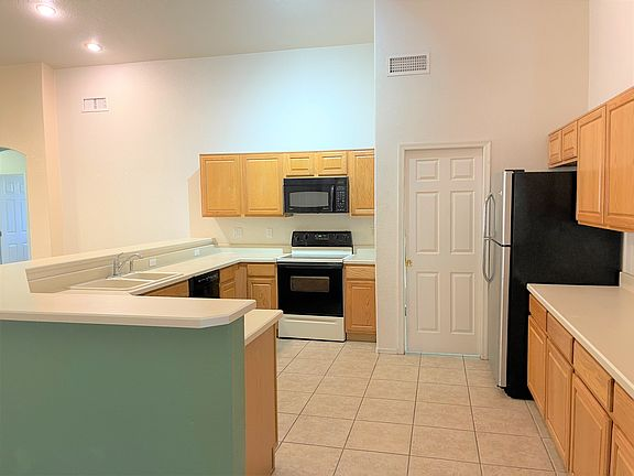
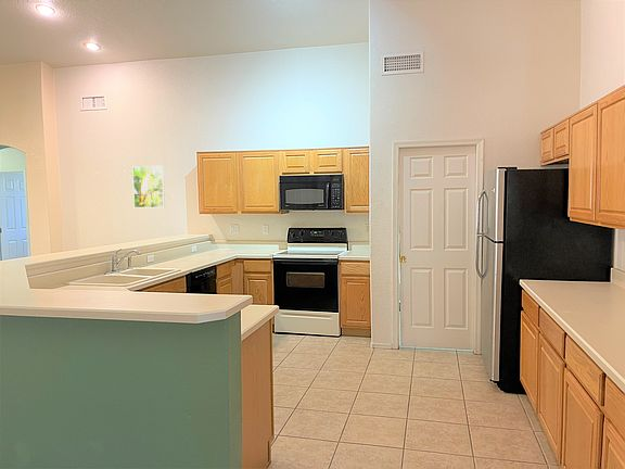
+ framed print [131,165,166,208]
